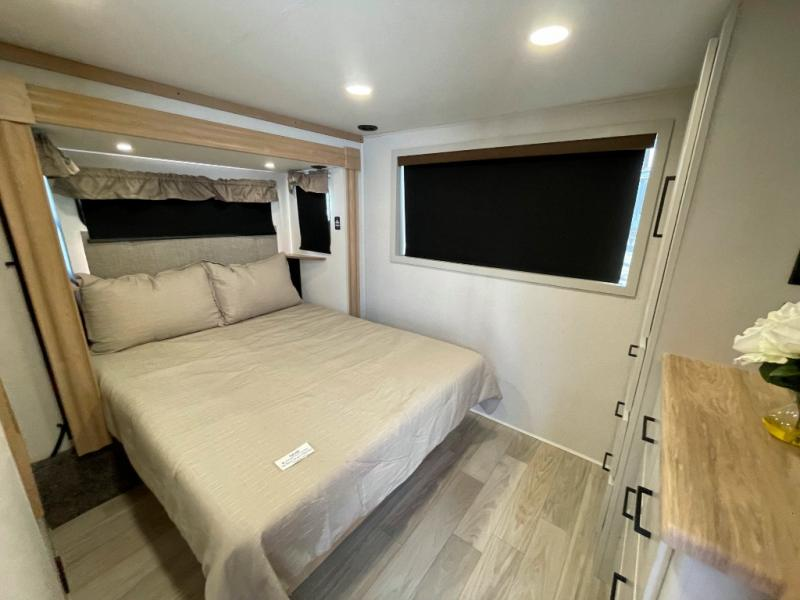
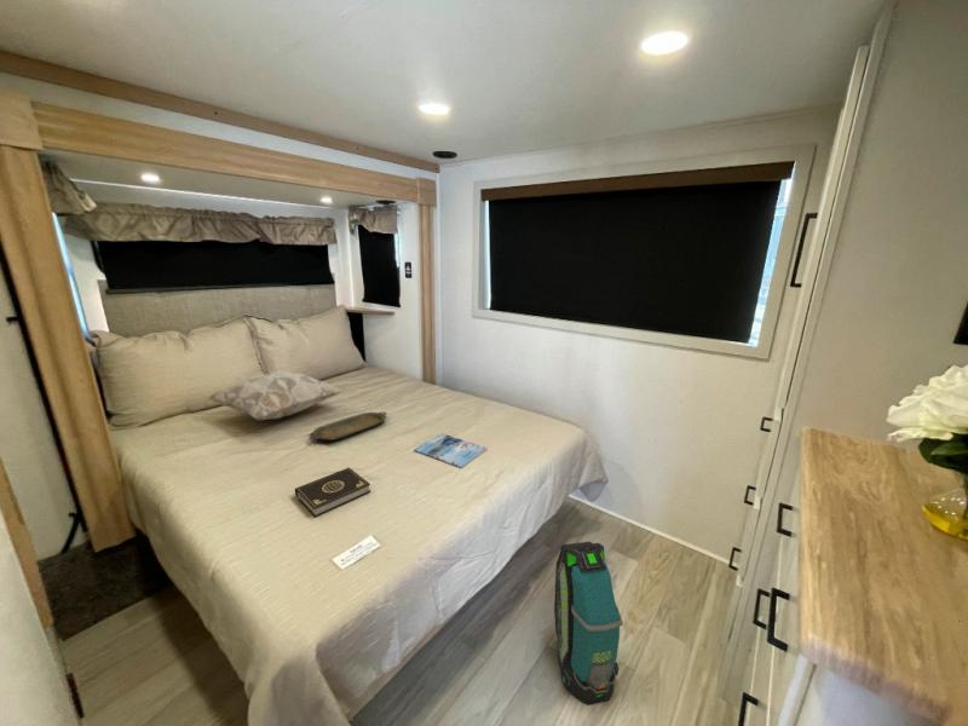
+ magazine [413,432,489,469]
+ backpack [553,541,624,707]
+ book [294,467,371,518]
+ decorative pillow [208,370,346,421]
+ serving tray [309,410,388,442]
